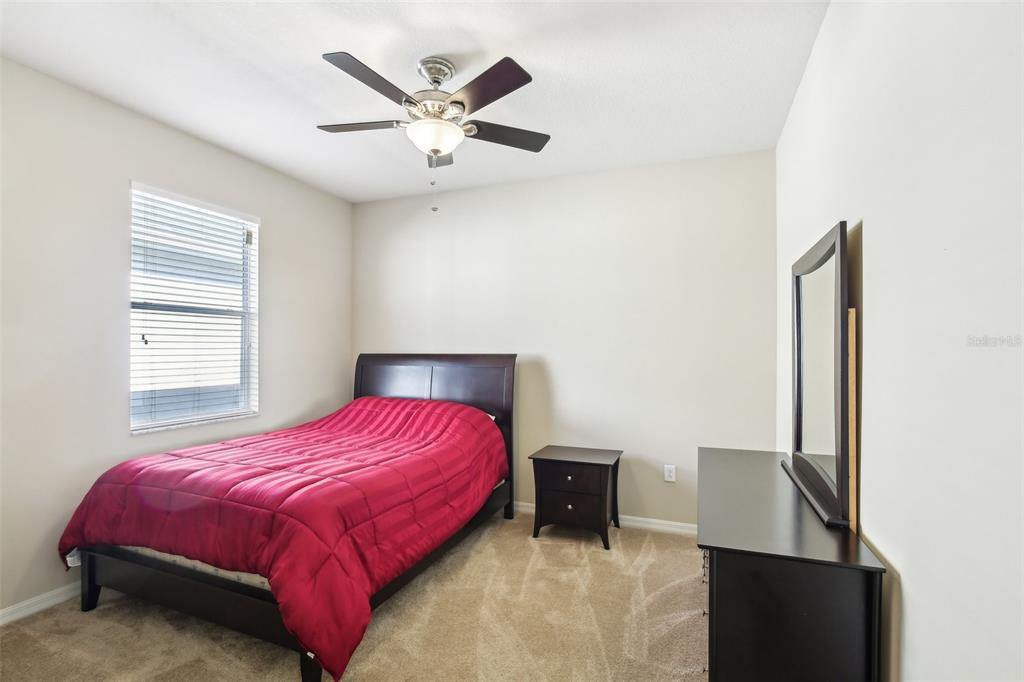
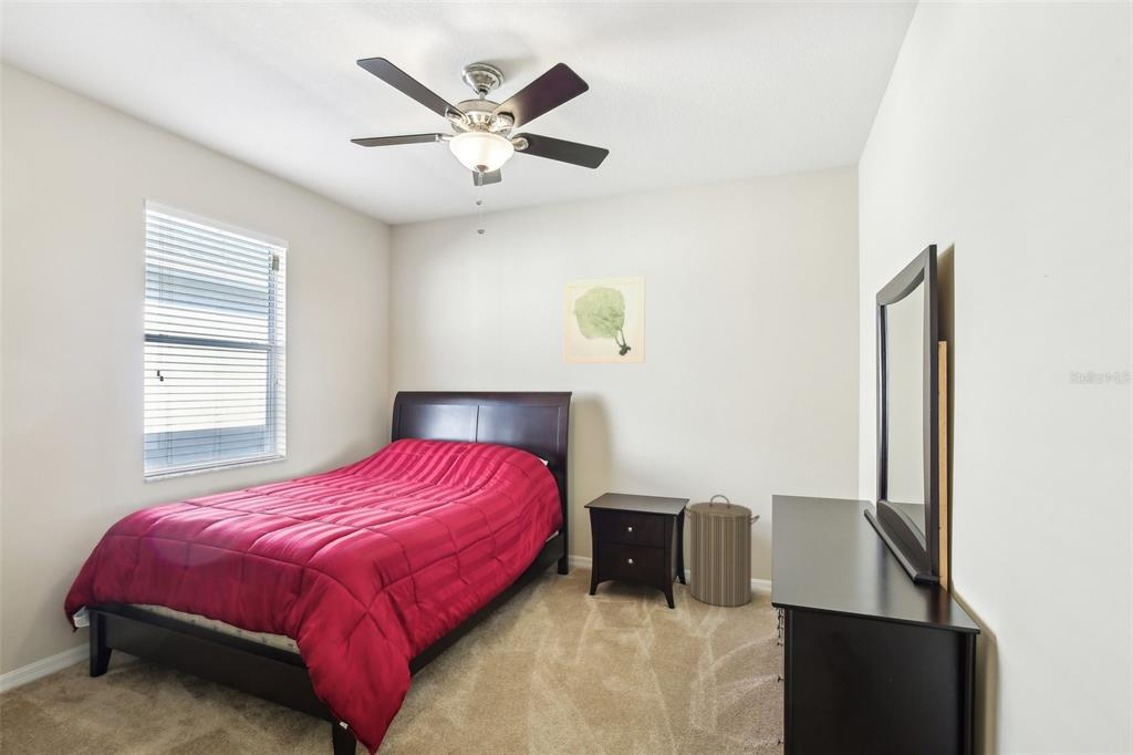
+ wall art [563,276,646,364]
+ laundry hamper [683,494,761,608]
